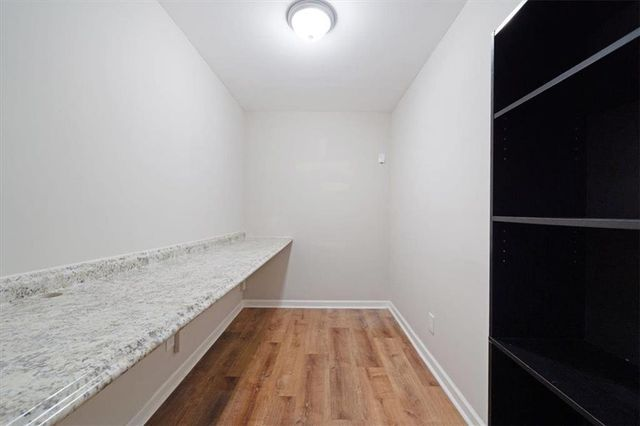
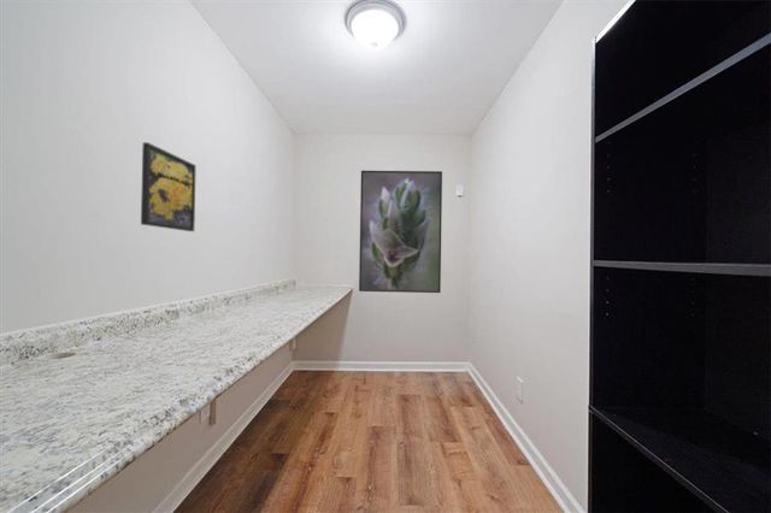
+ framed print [358,170,443,294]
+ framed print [140,141,198,232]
